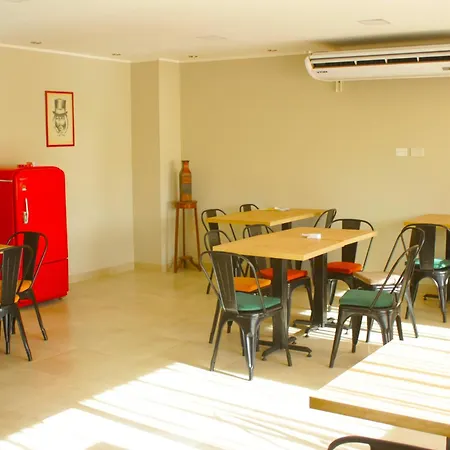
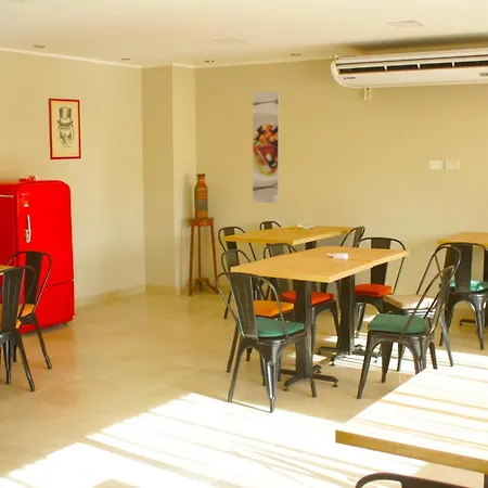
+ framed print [252,90,281,204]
